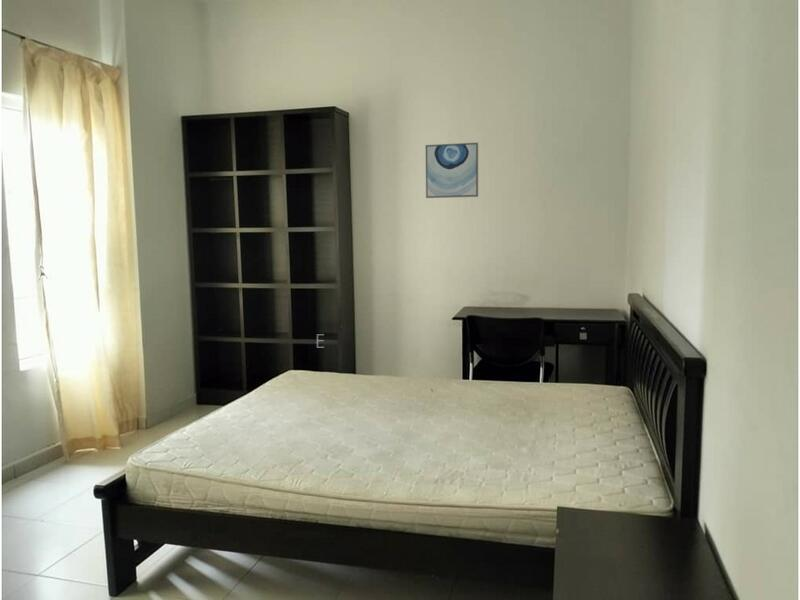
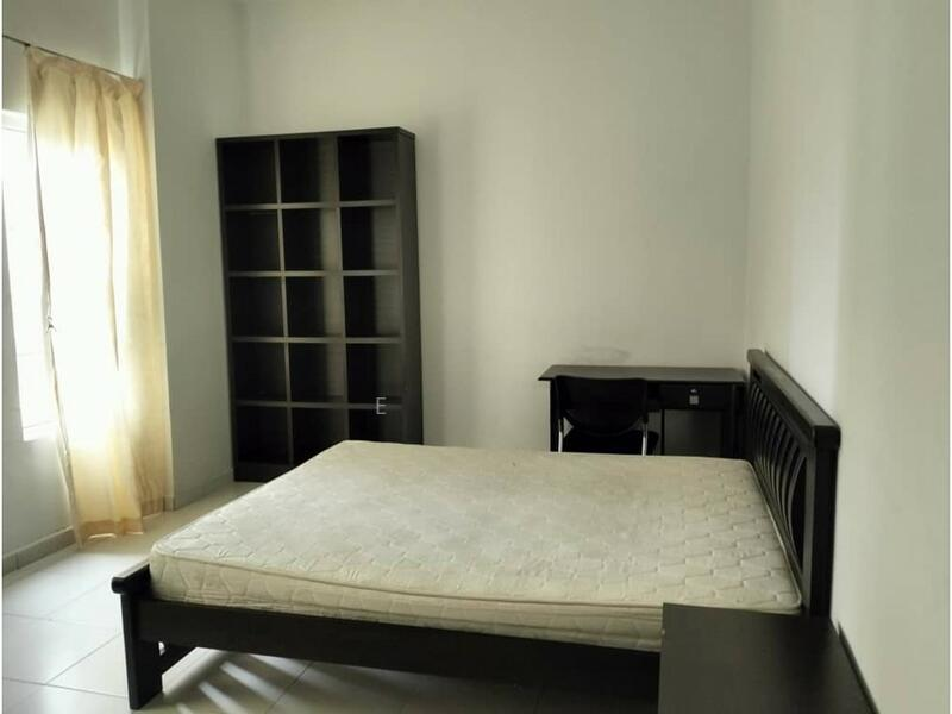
- wall art [424,142,479,199]
